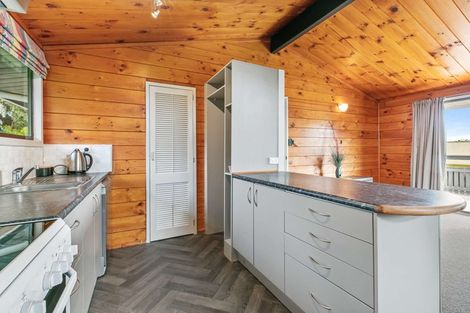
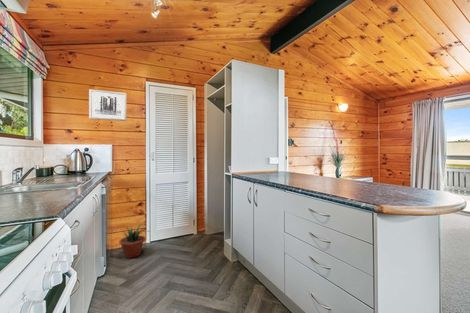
+ wall art [88,88,127,122]
+ potted plant [118,223,151,259]
